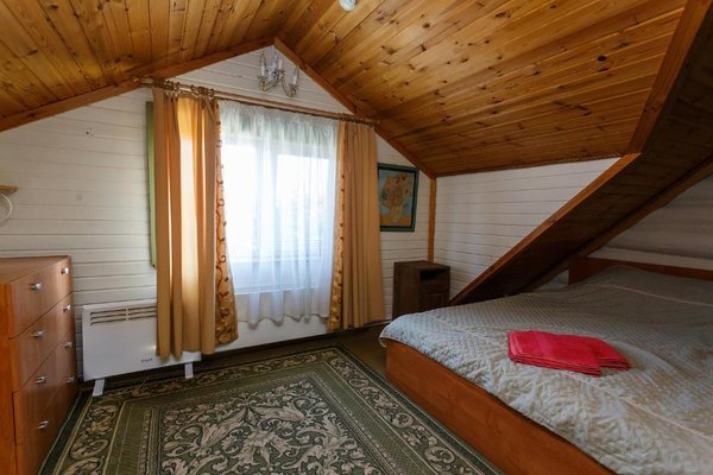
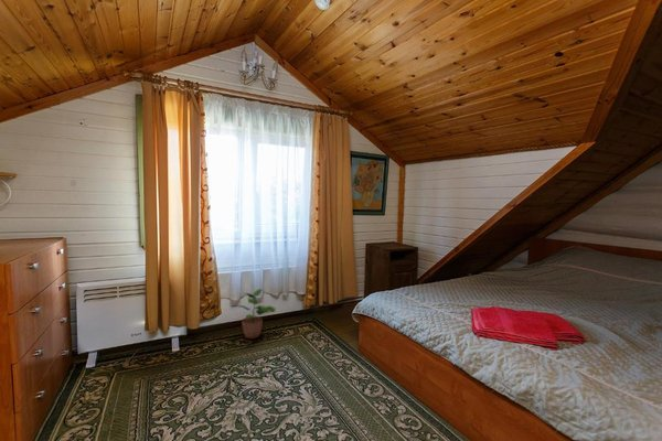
+ potted plant [228,288,277,340]
